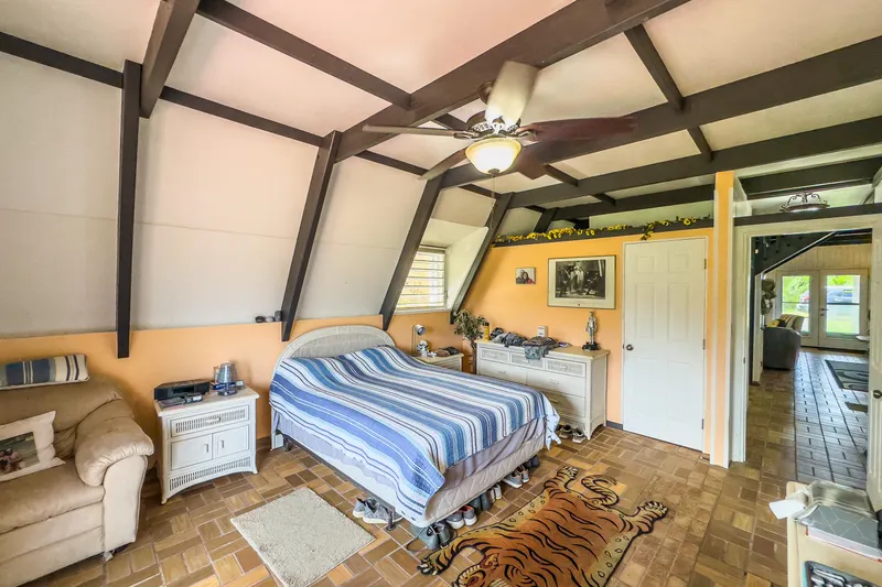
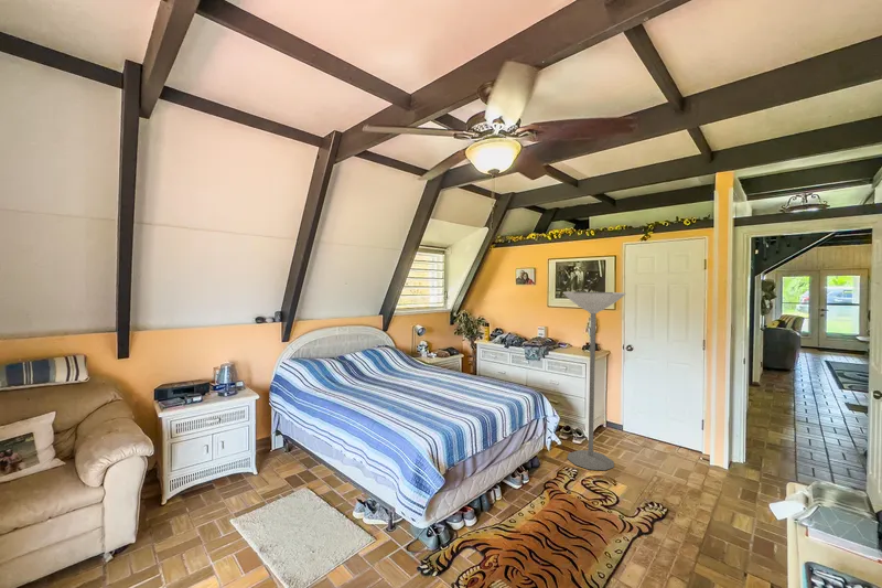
+ floor lamp [562,291,626,471]
